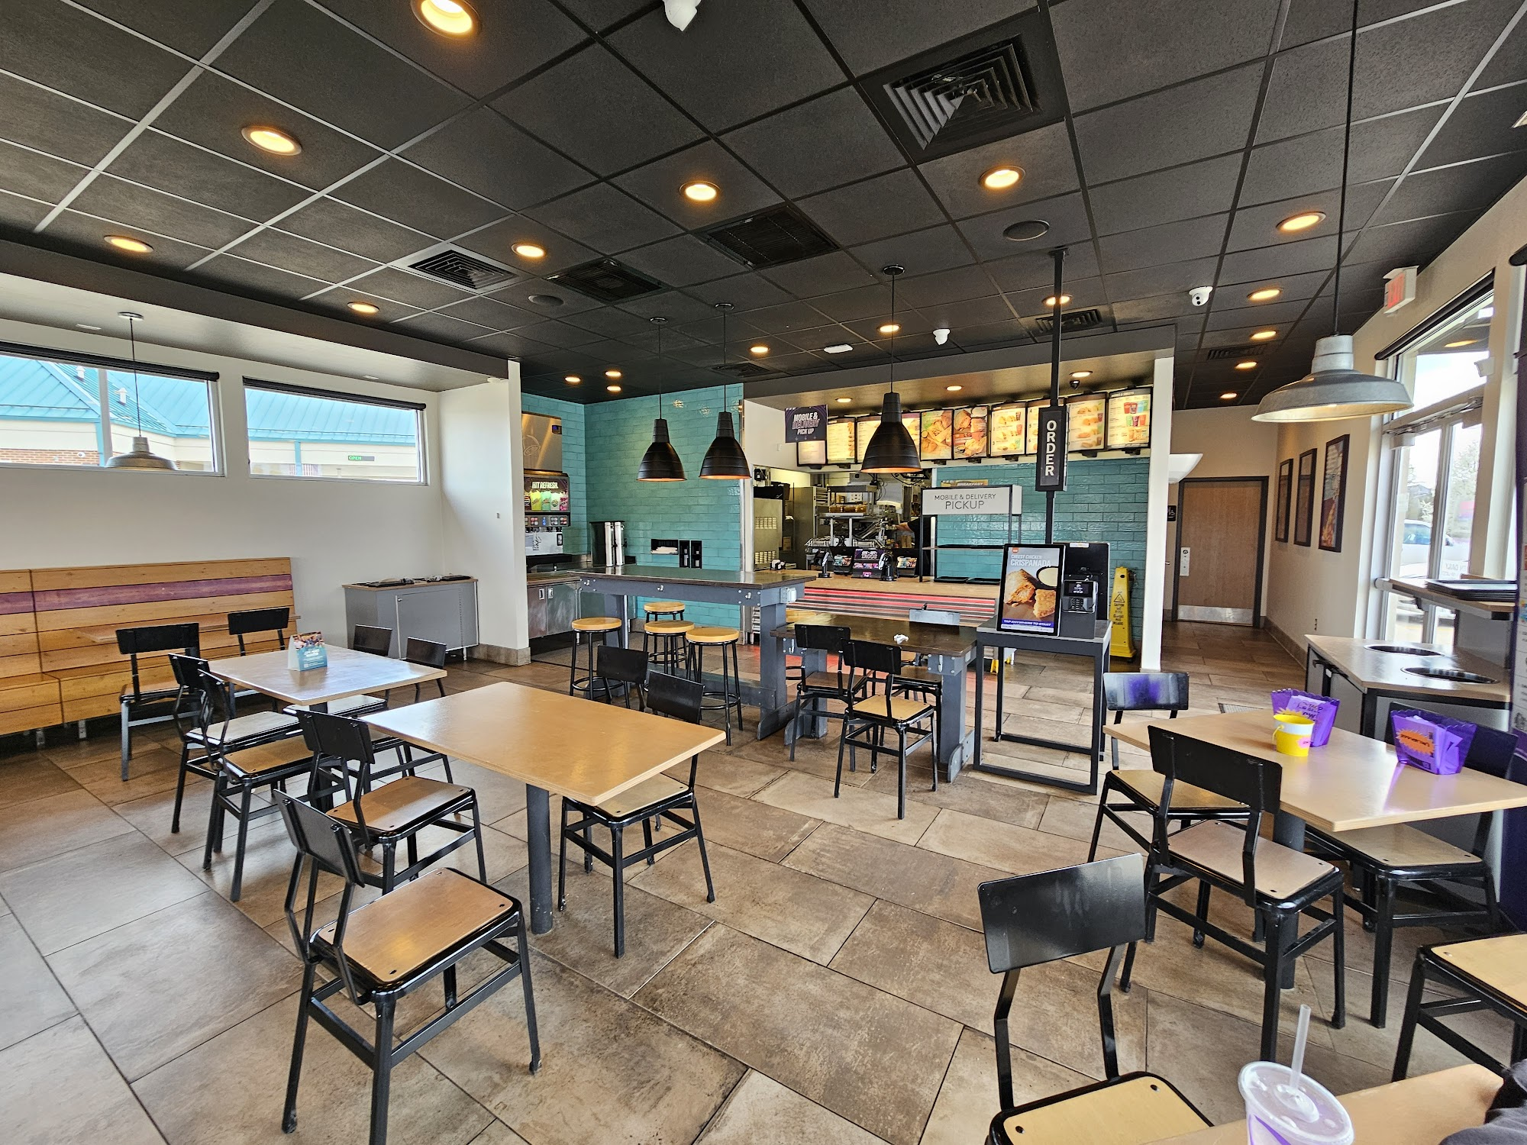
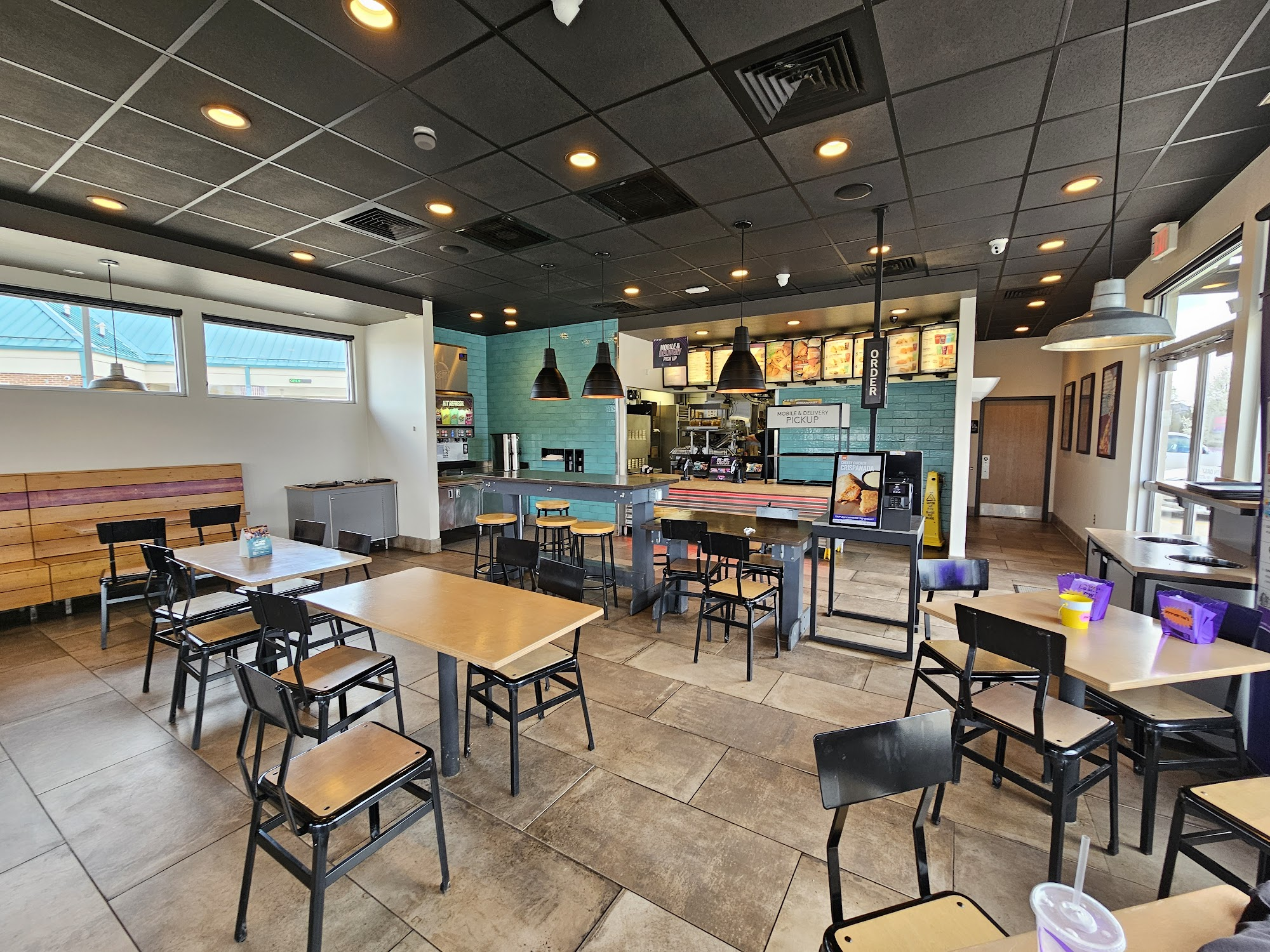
+ smoke detector [412,126,437,150]
